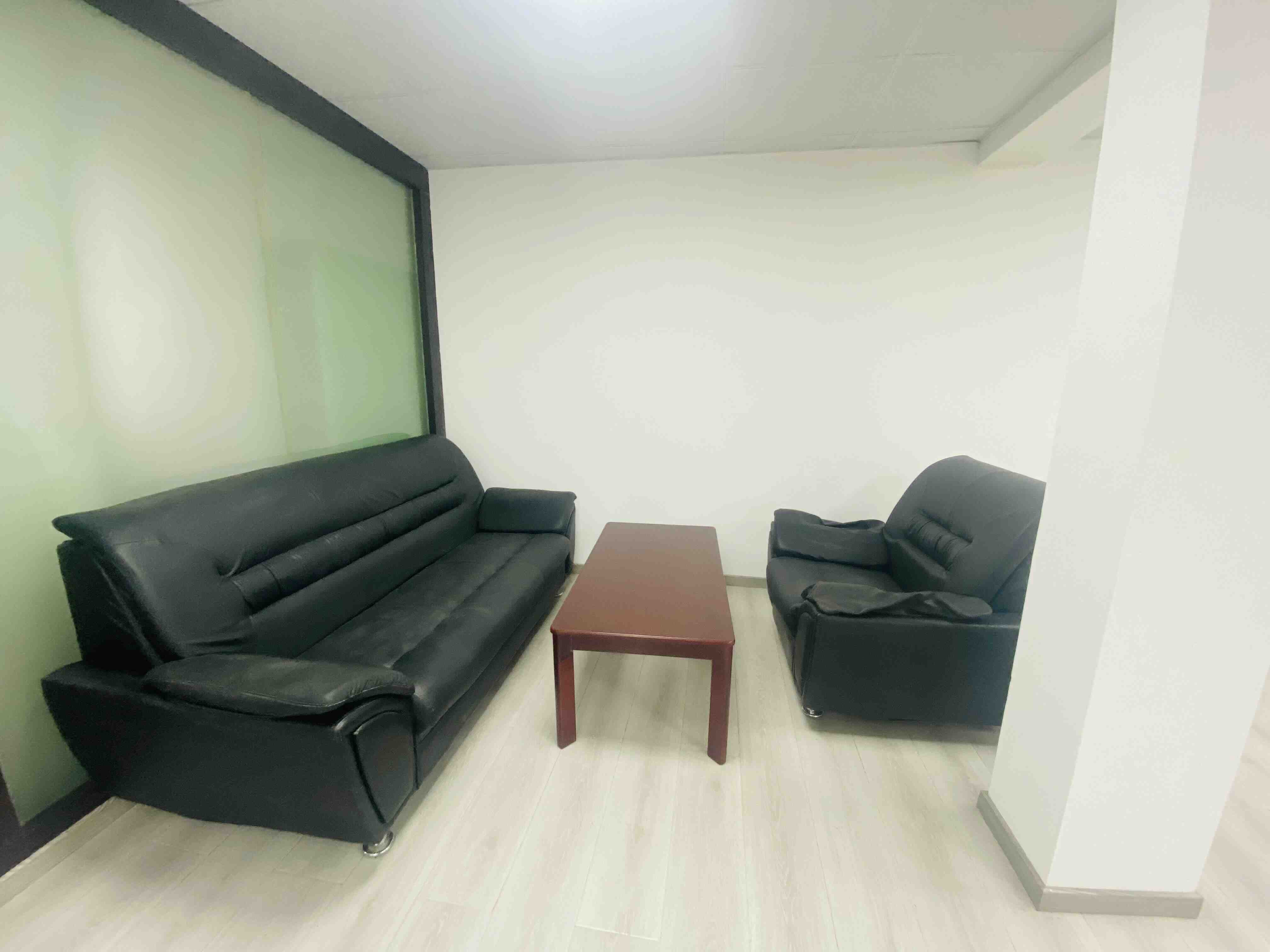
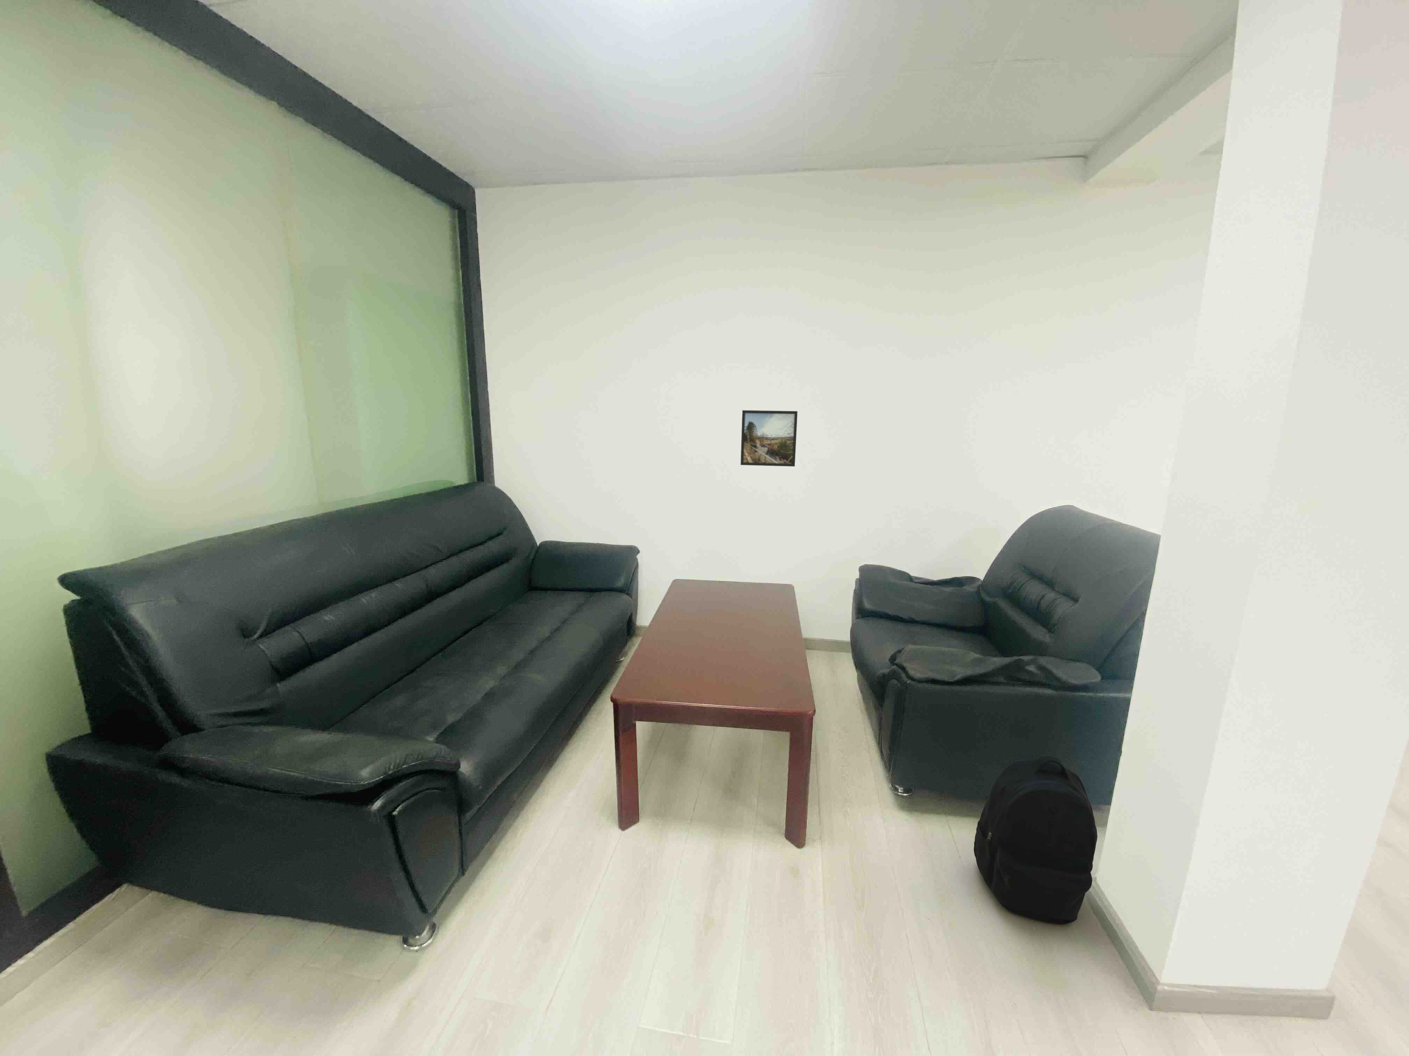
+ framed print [740,410,798,467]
+ backpack [974,755,1097,925]
